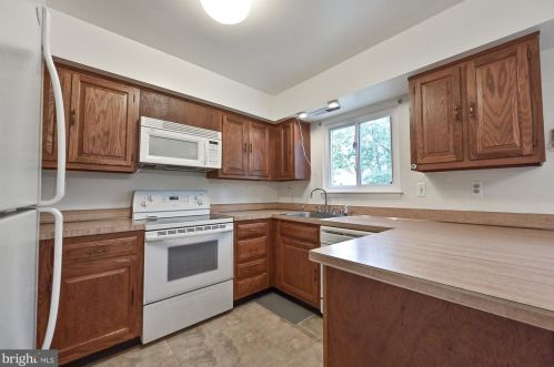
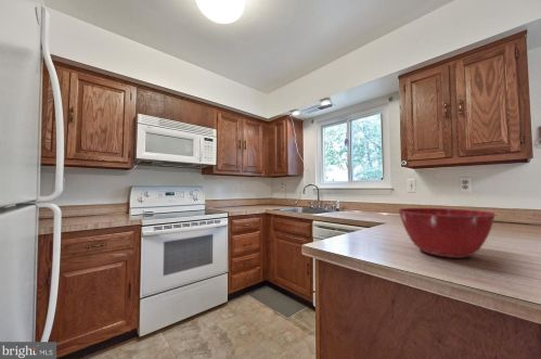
+ mixing bowl [397,207,498,259]
